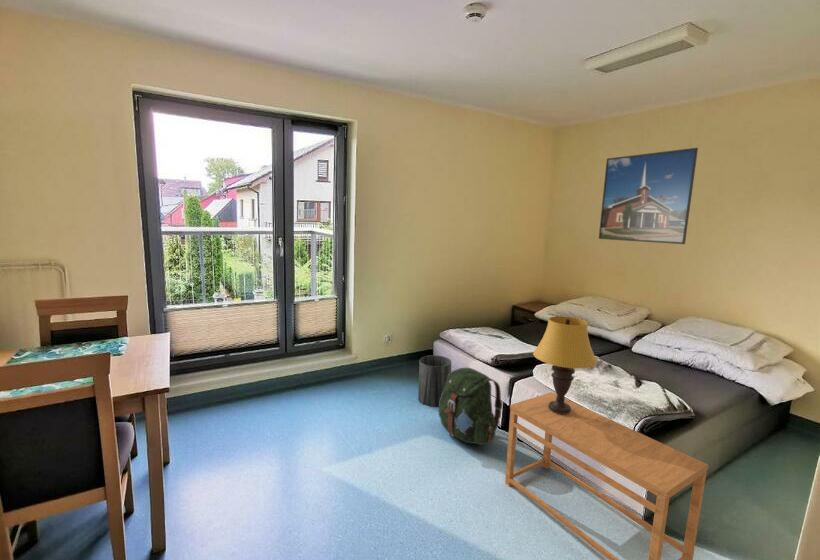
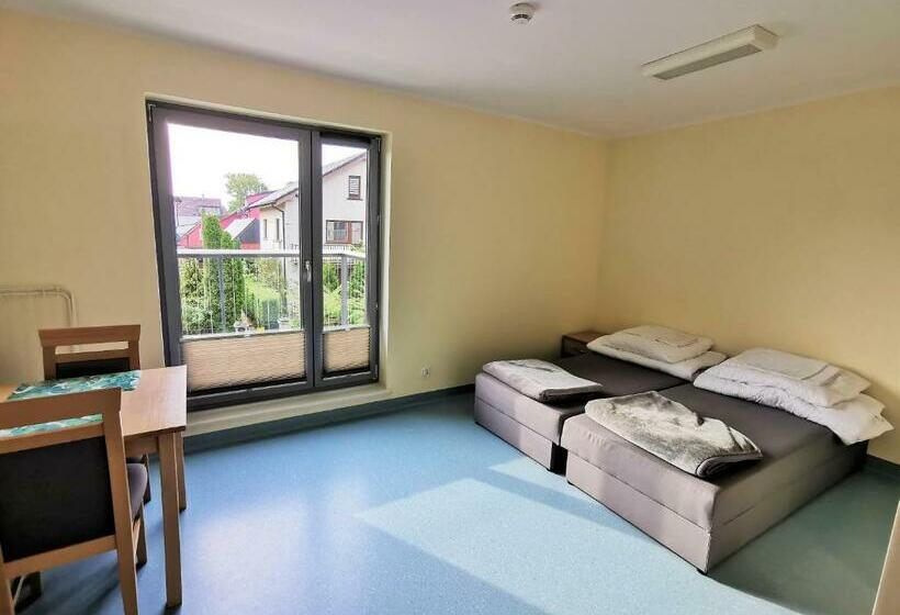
- table lamp [532,315,598,414]
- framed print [598,147,699,245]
- backpack [438,367,504,446]
- trash can [417,354,452,408]
- side table [504,391,709,560]
